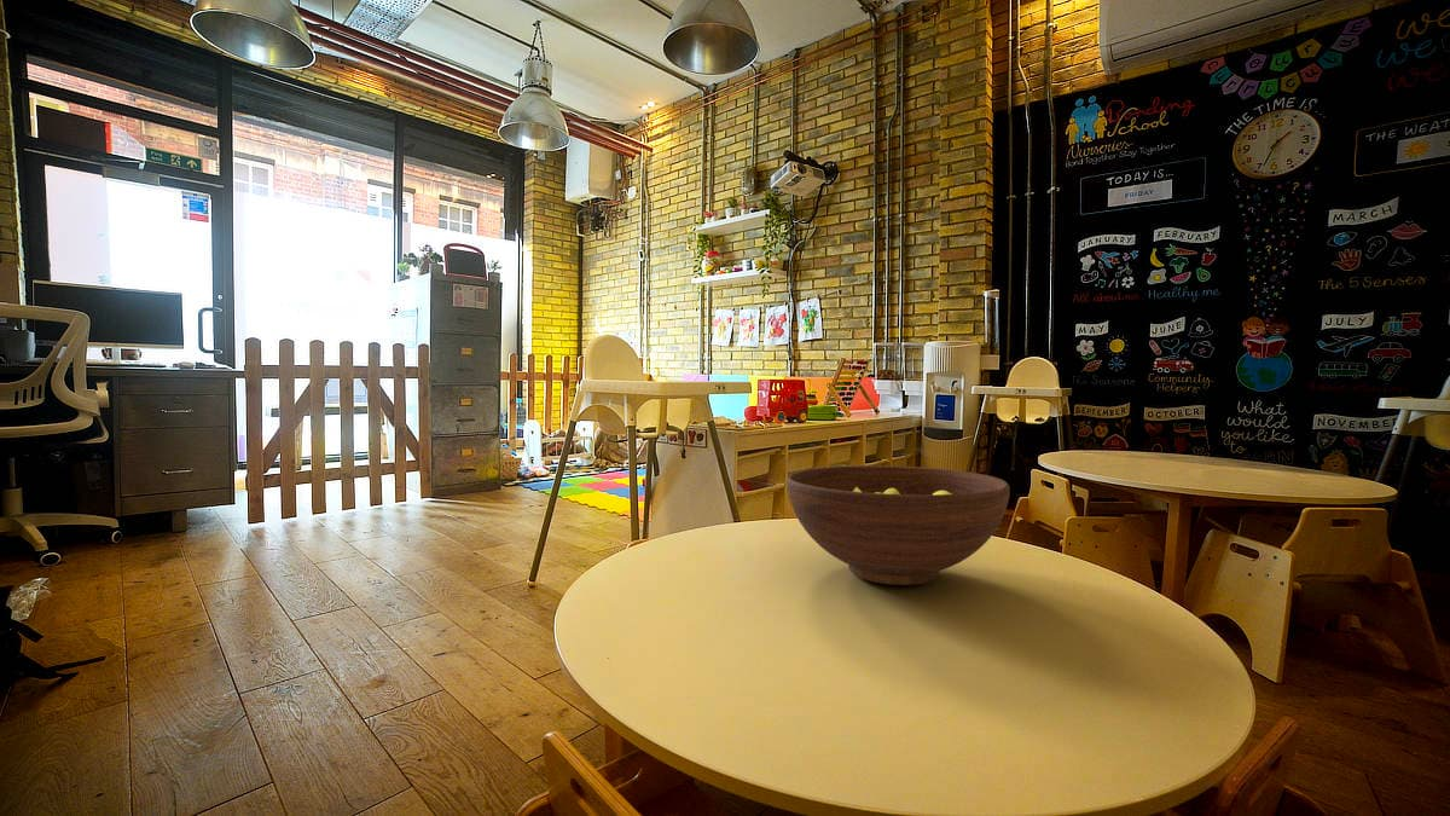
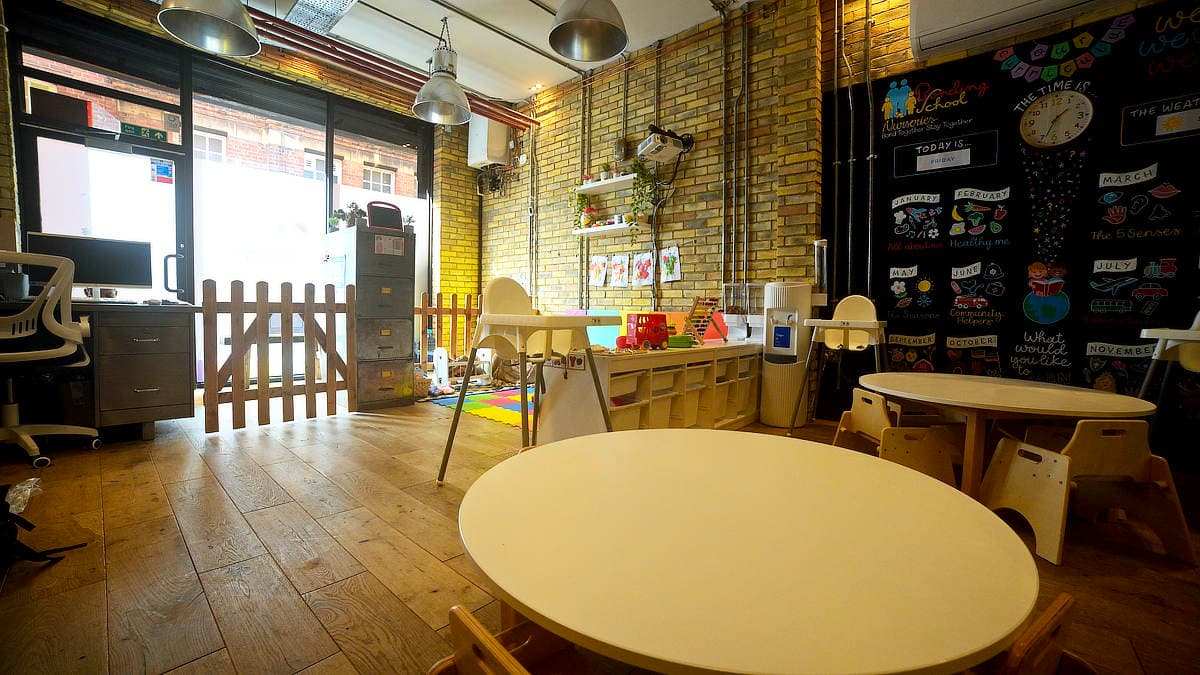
- fruit bowl [785,464,1011,586]
